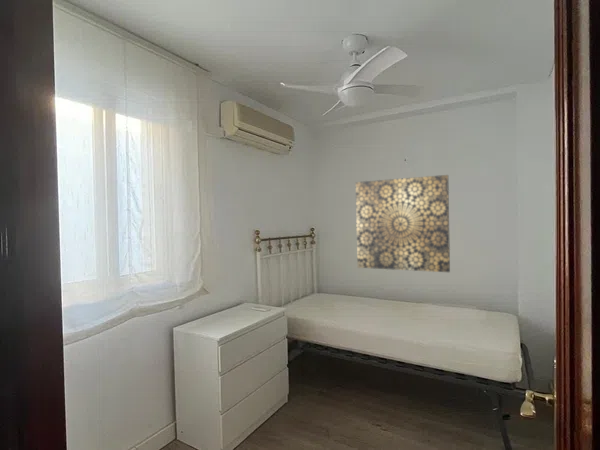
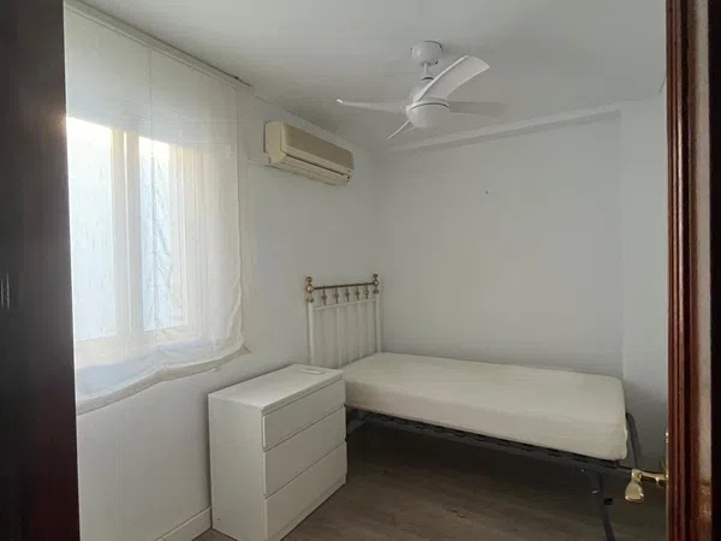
- wall art [355,174,451,273]
